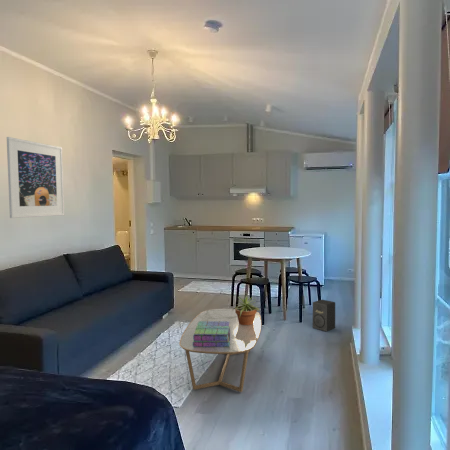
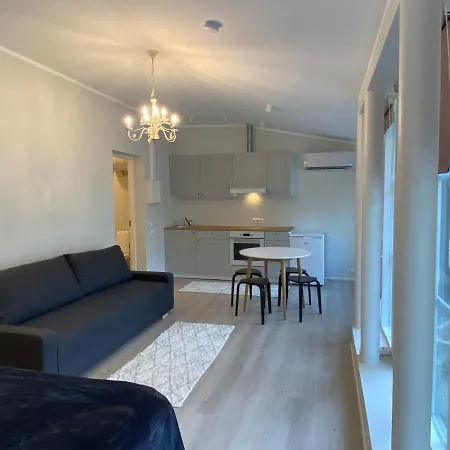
- potted plant [232,295,261,325]
- coffee table [178,308,263,393]
- stack of books [193,321,230,347]
- speaker [312,299,336,332]
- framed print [6,136,65,219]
